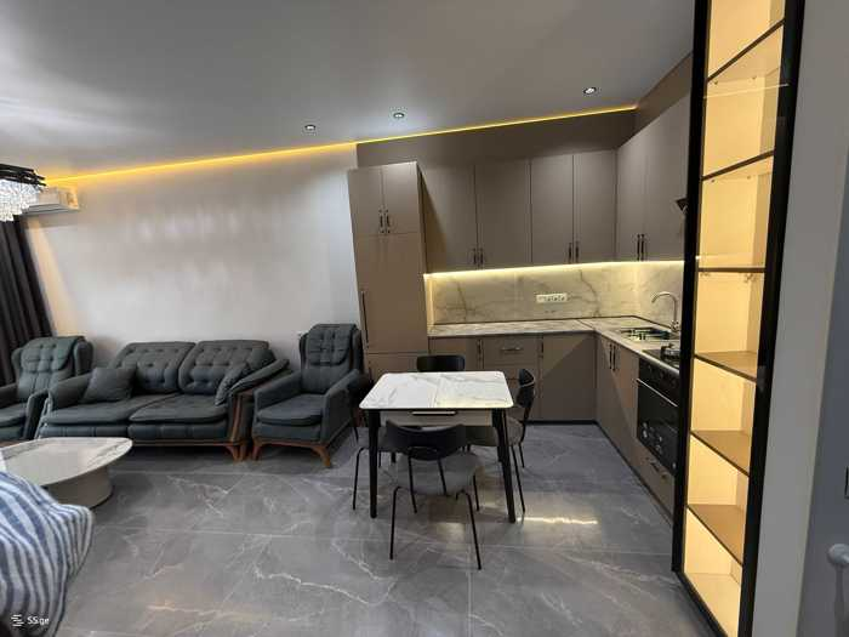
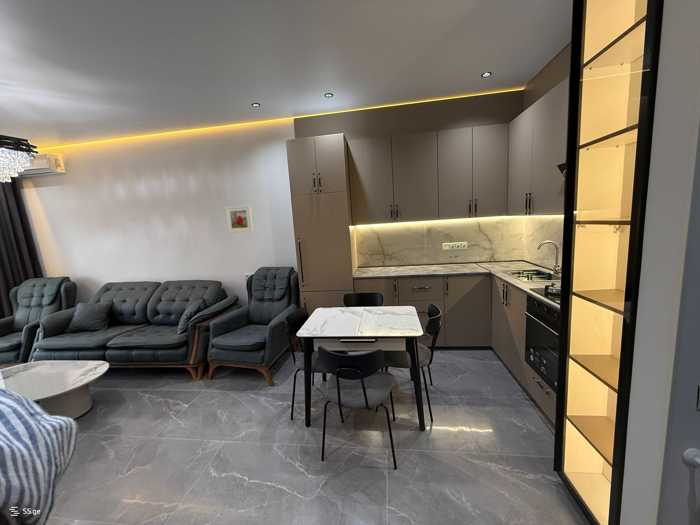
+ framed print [224,204,254,234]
